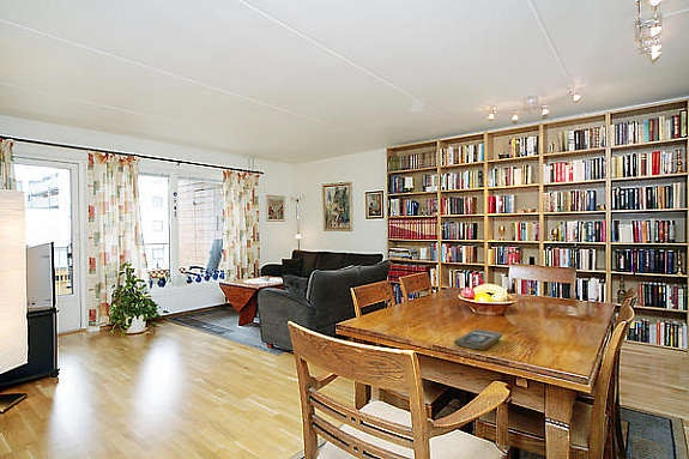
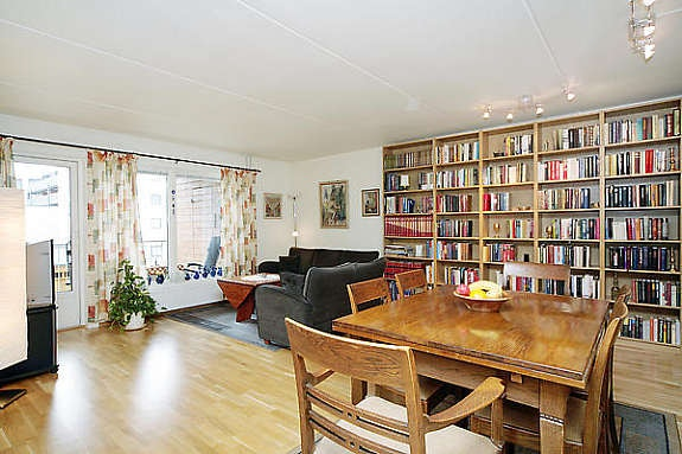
- book [453,328,503,351]
